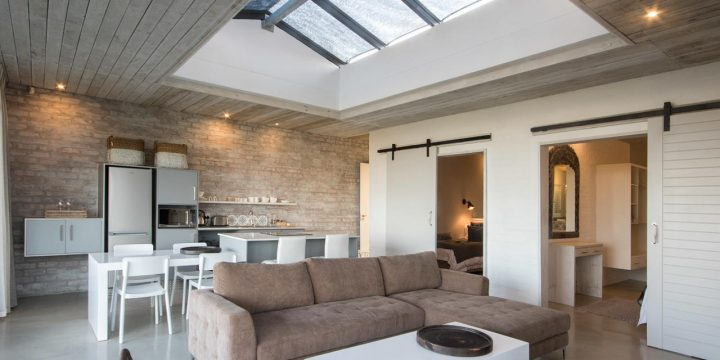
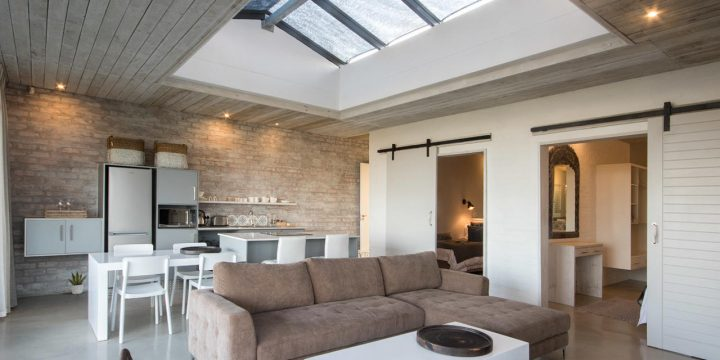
+ potted plant [67,270,88,295]
